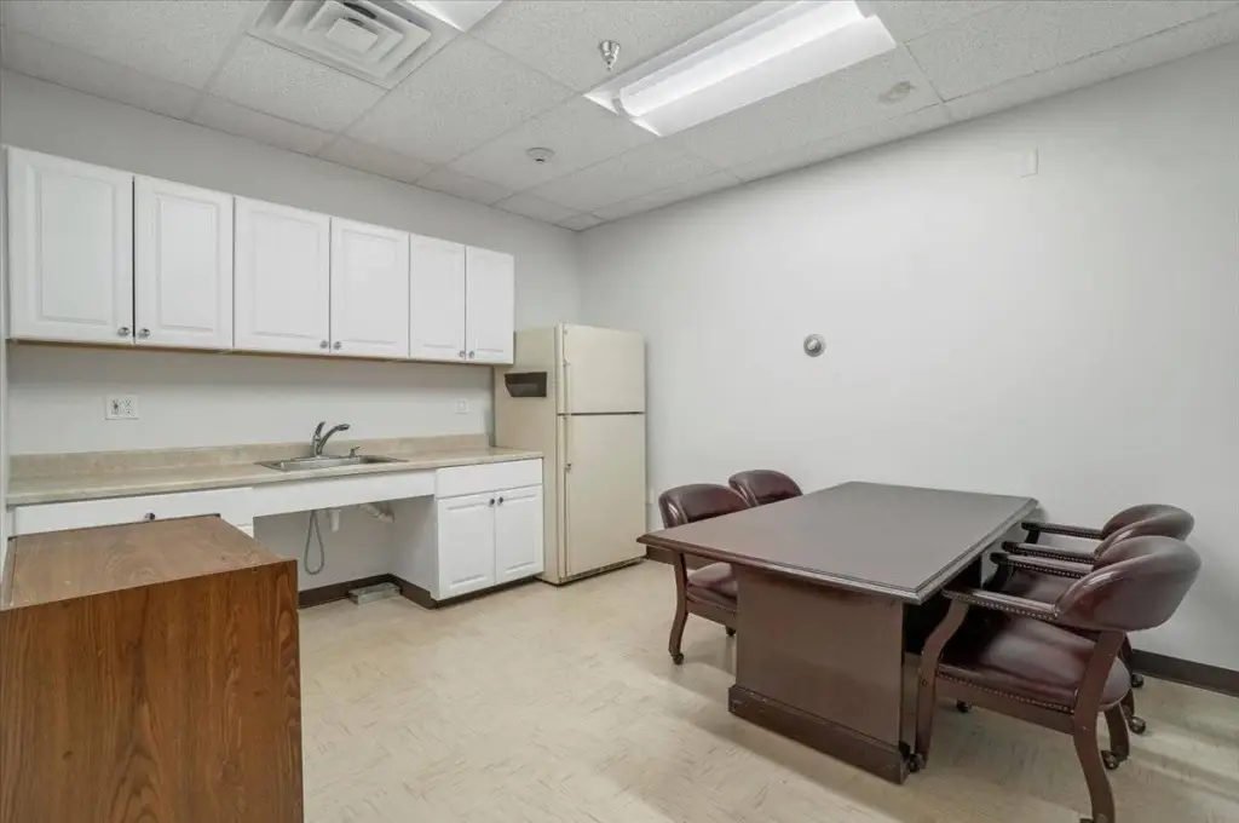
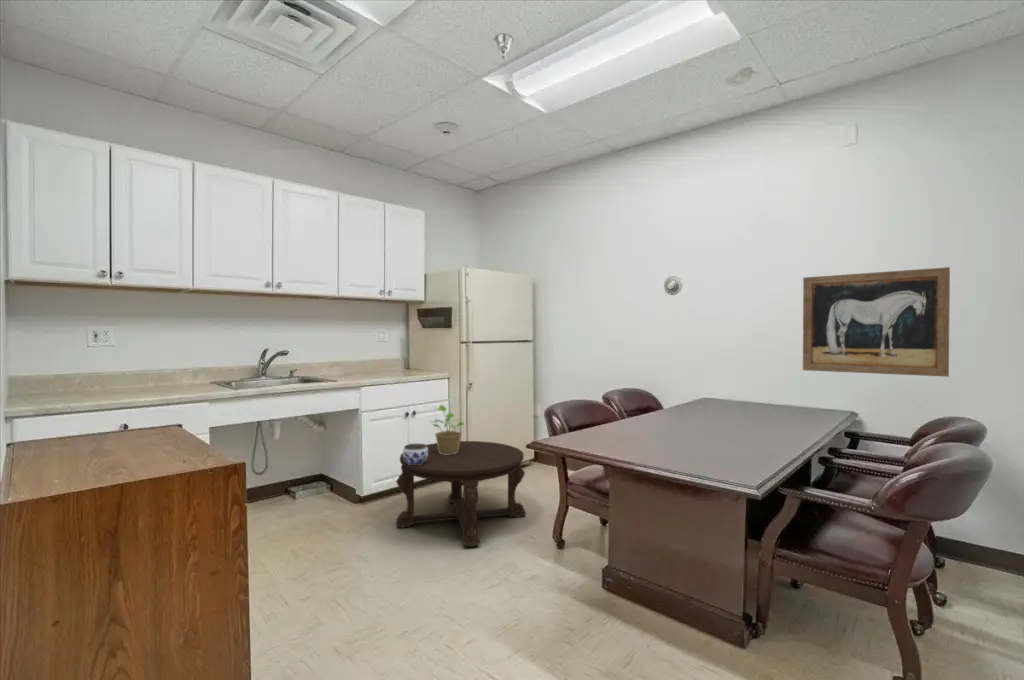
+ coffee table [395,440,527,548]
+ jar [402,443,428,465]
+ wall art [802,266,951,378]
+ potted plant [429,404,466,455]
